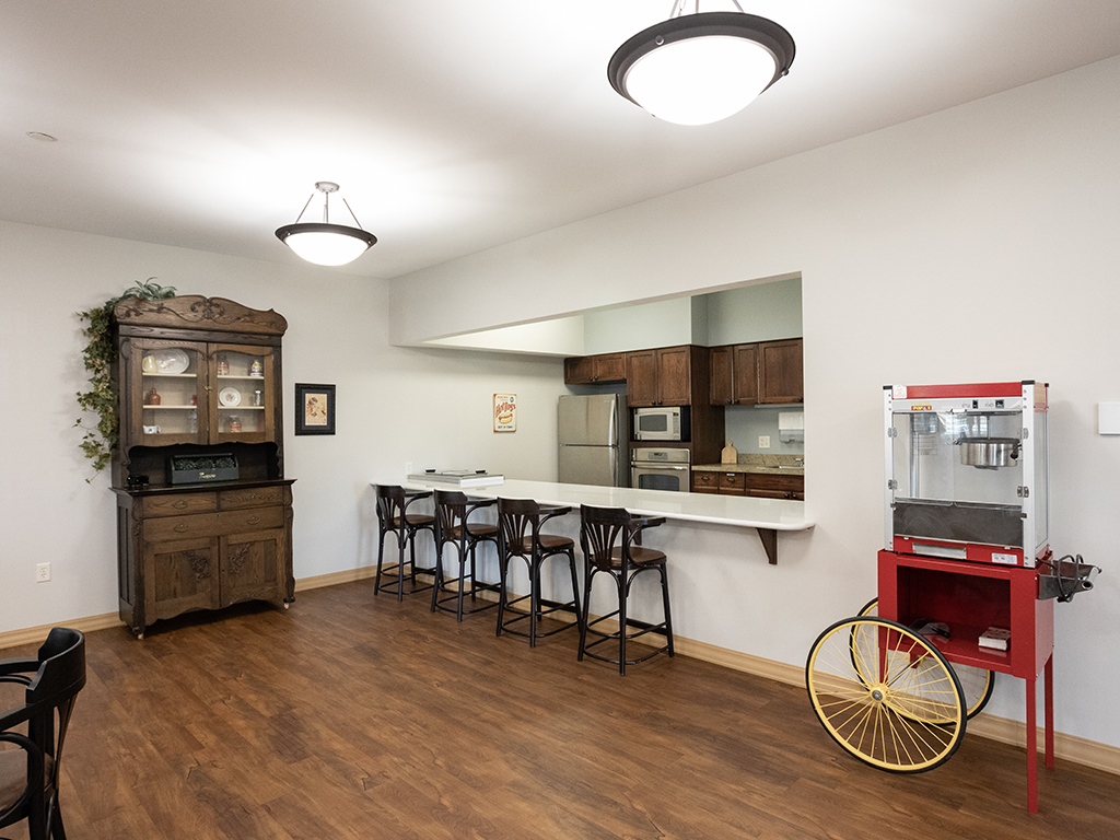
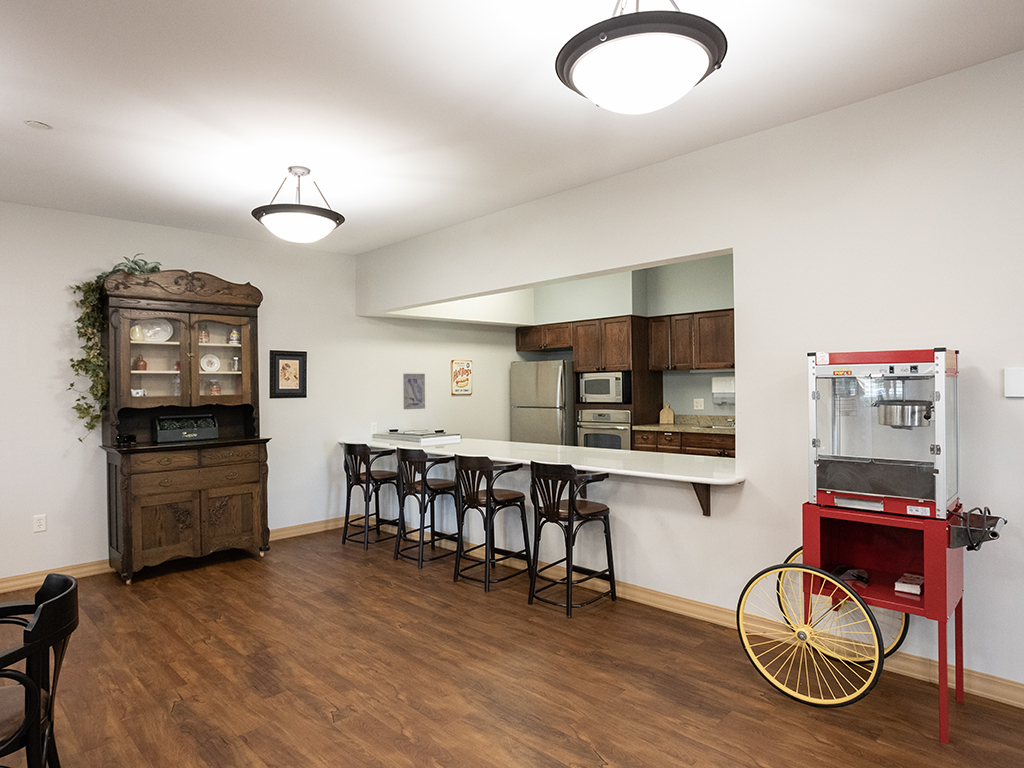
+ wall art [402,373,426,410]
